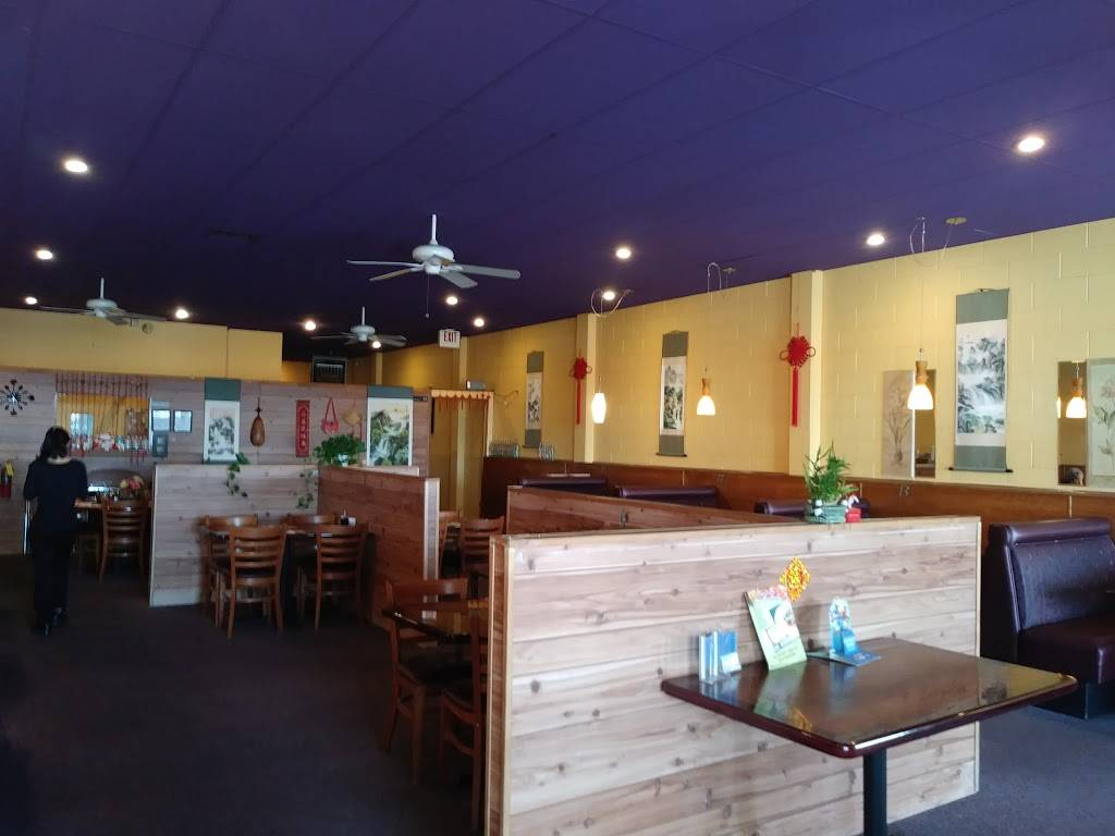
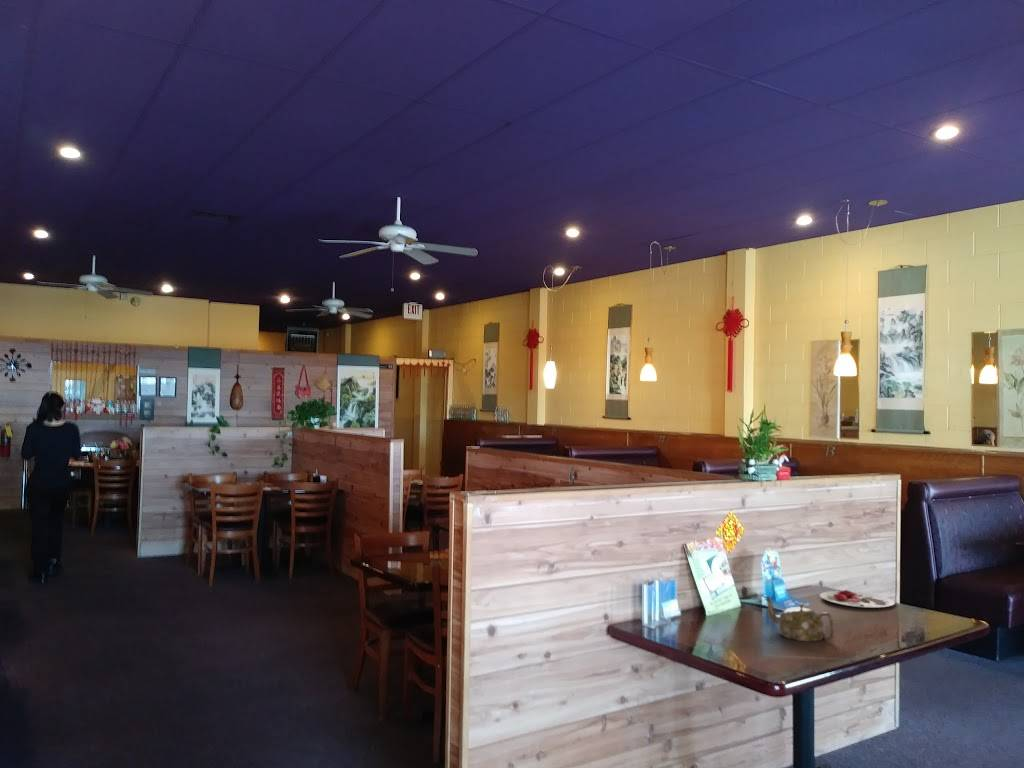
+ teapot [763,595,835,642]
+ plate [819,589,896,609]
